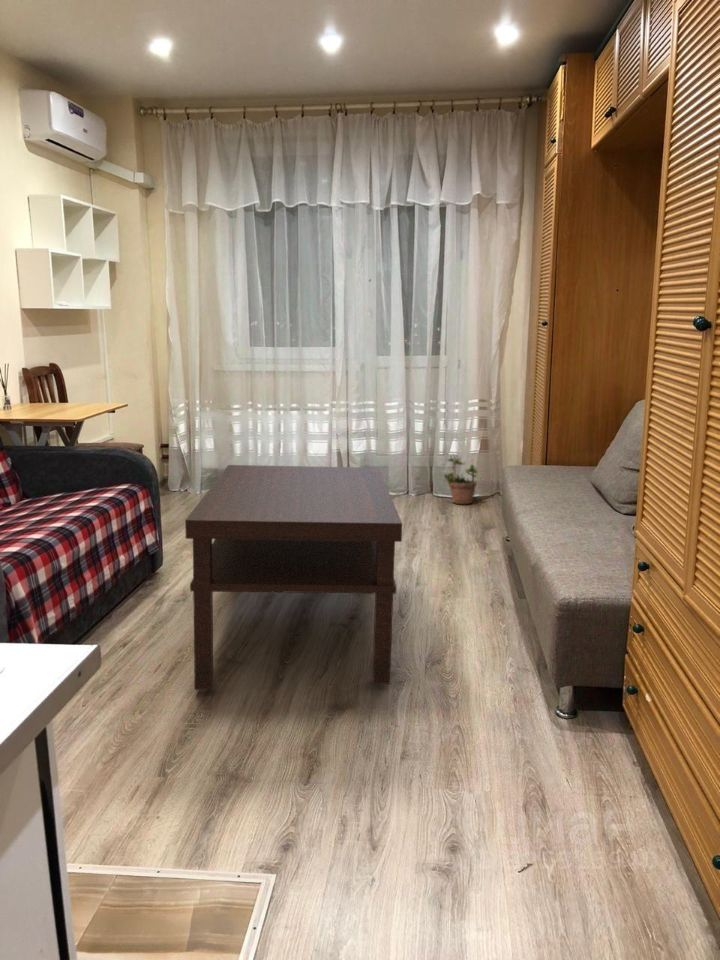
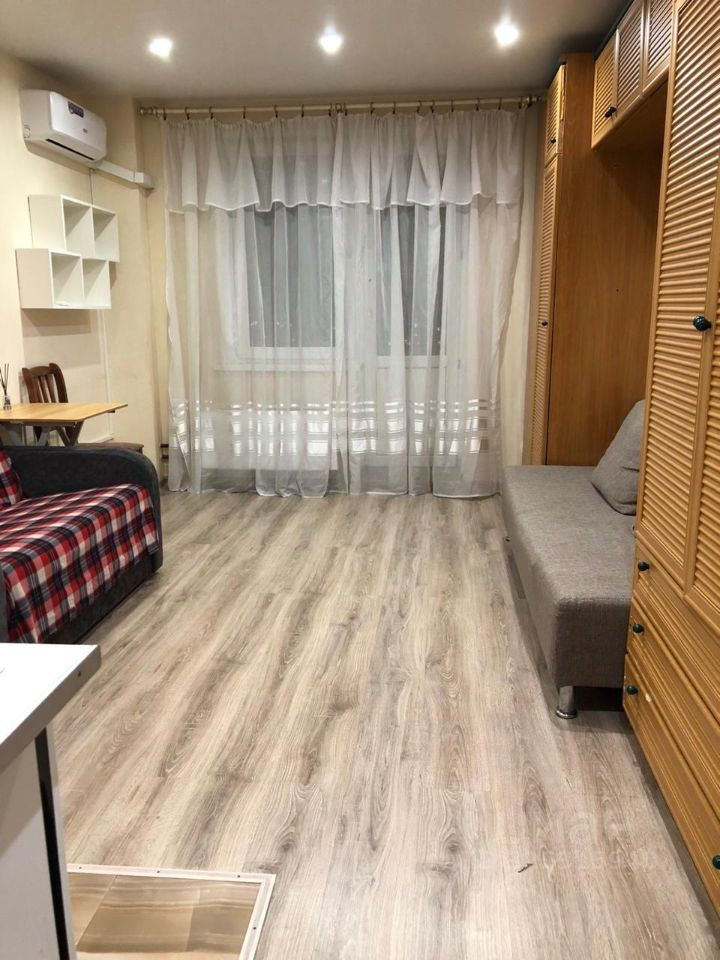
- potted plant [441,453,483,505]
- coffee table [184,464,403,691]
